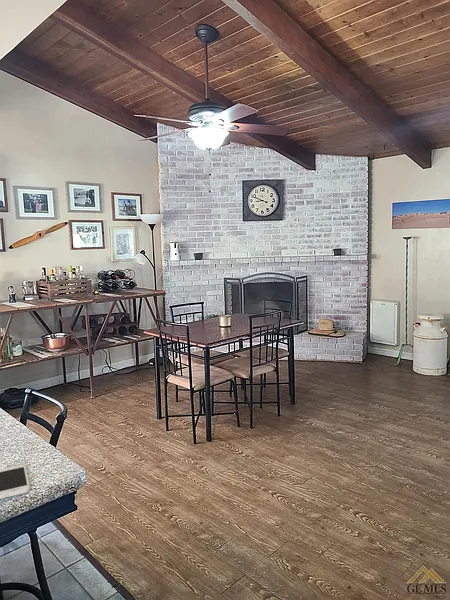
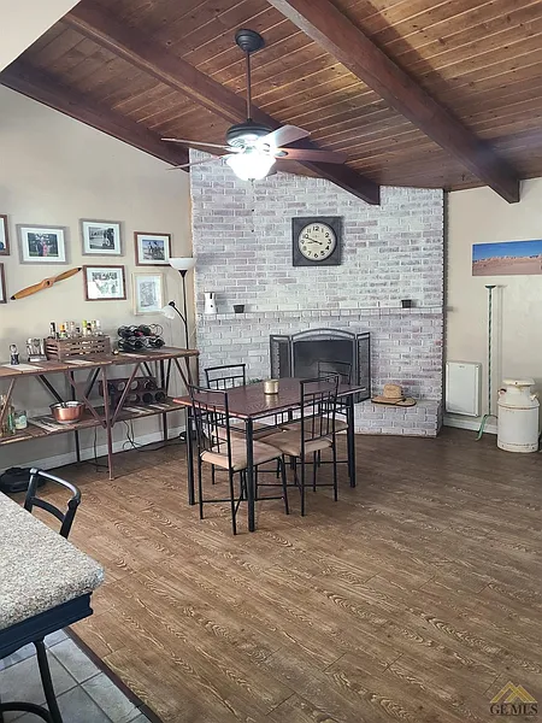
- smartphone [0,463,31,500]
